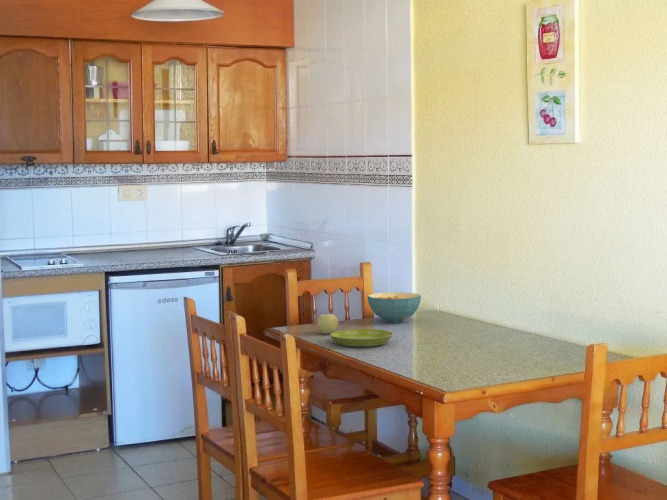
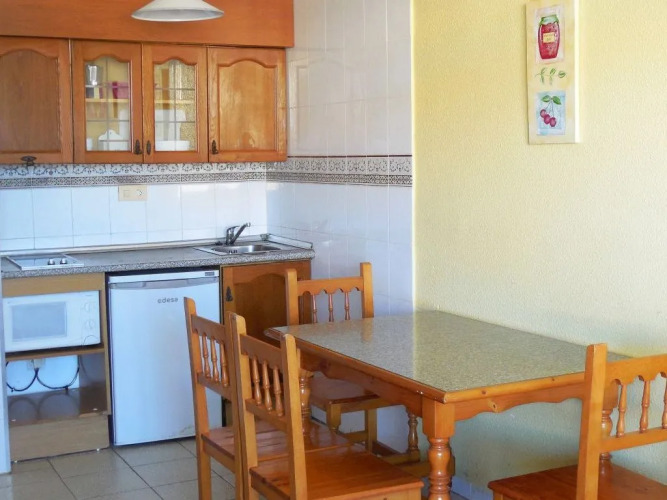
- fruit [316,310,339,335]
- cereal bowl [366,291,422,324]
- saucer [329,328,394,348]
